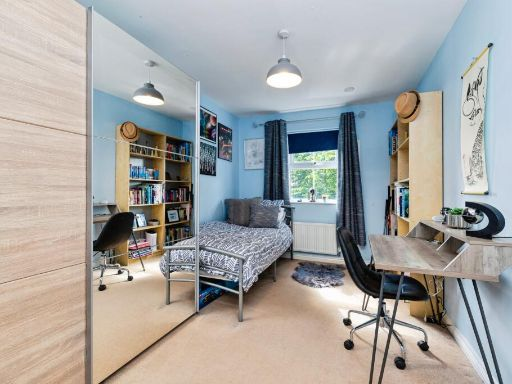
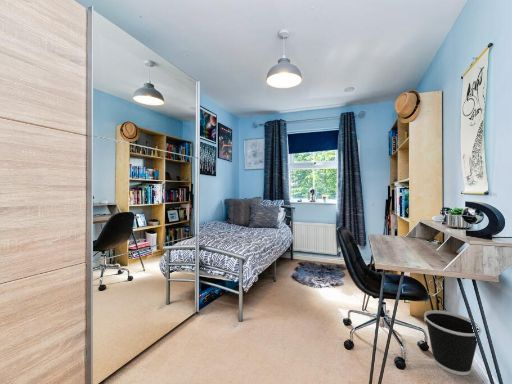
+ wastebasket [423,309,482,376]
